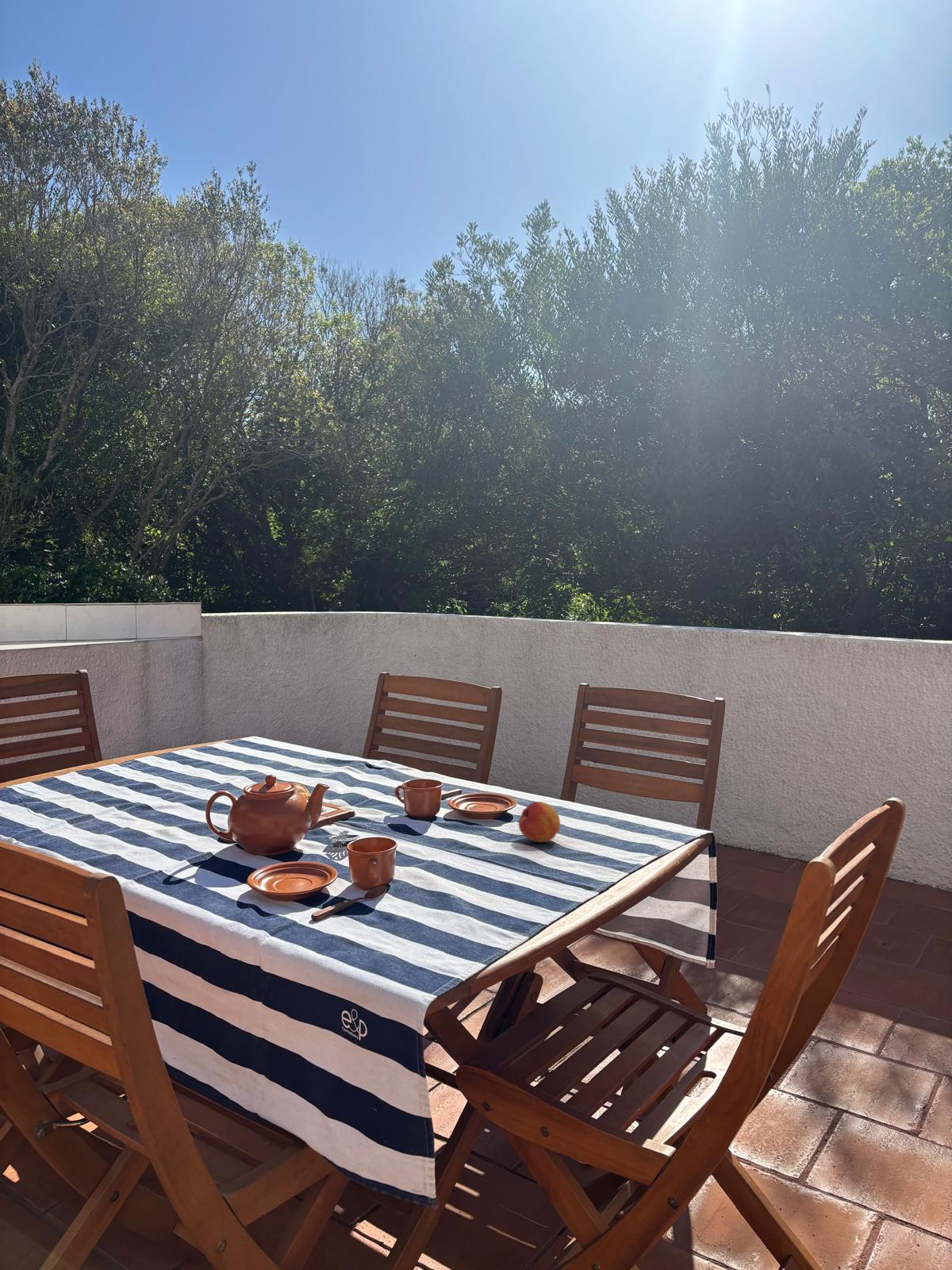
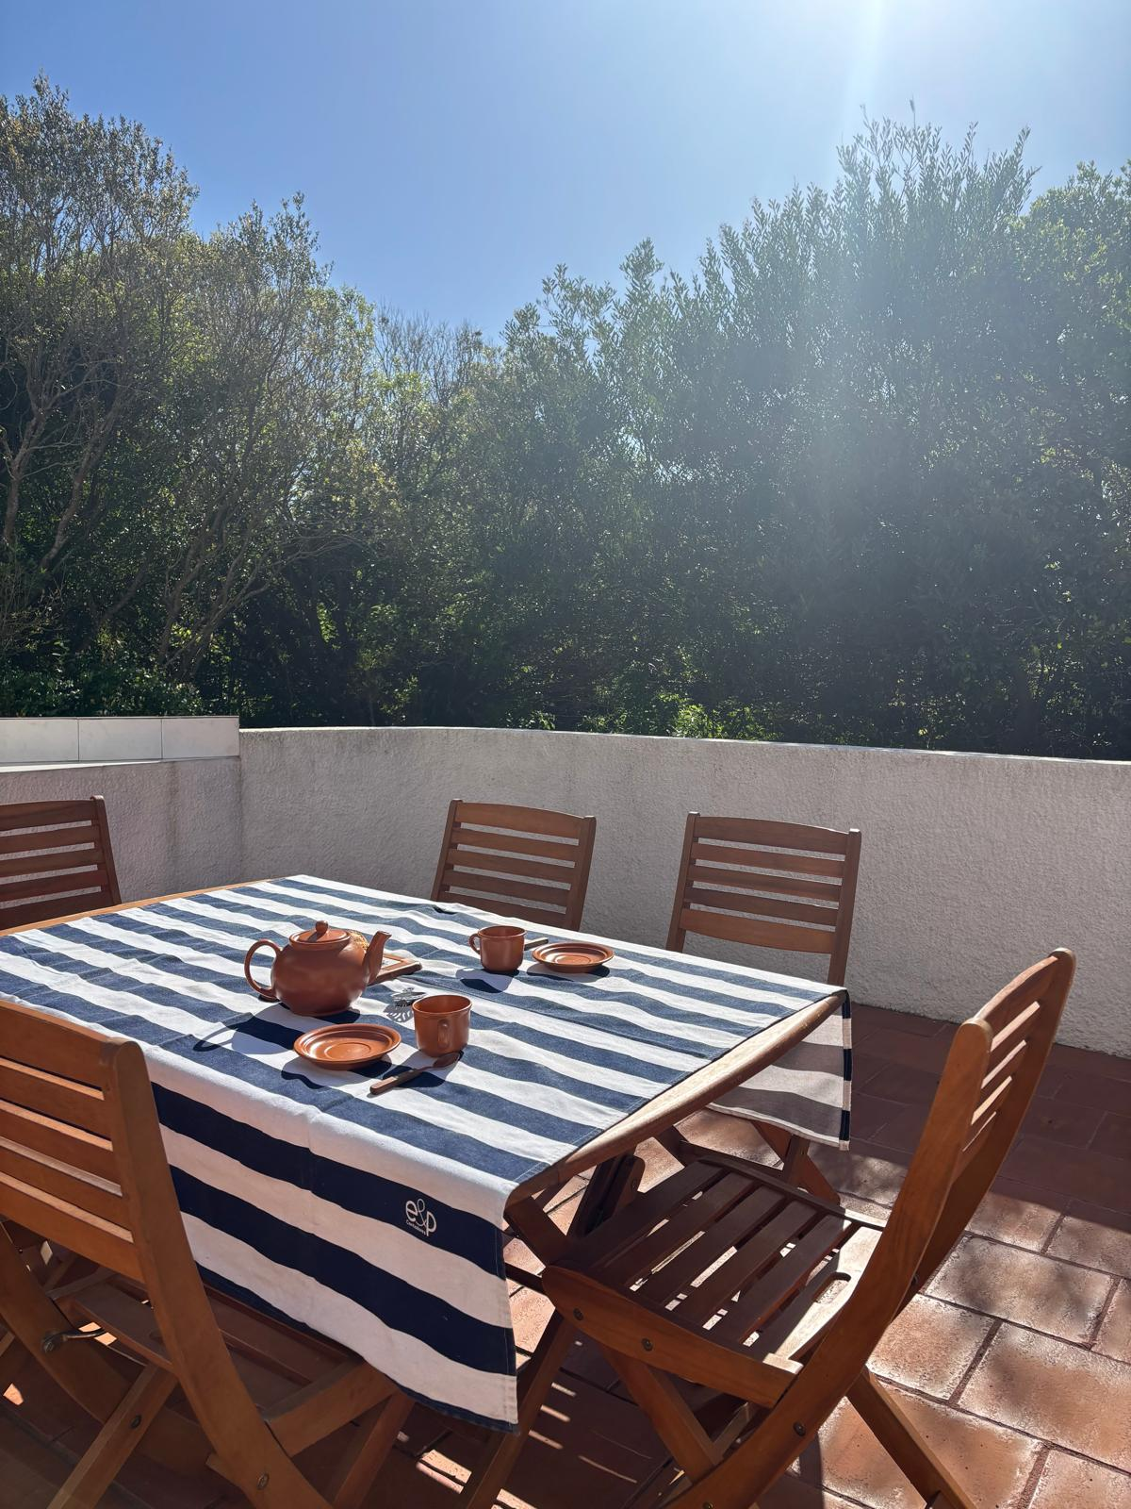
- fruit [518,801,561,843]
